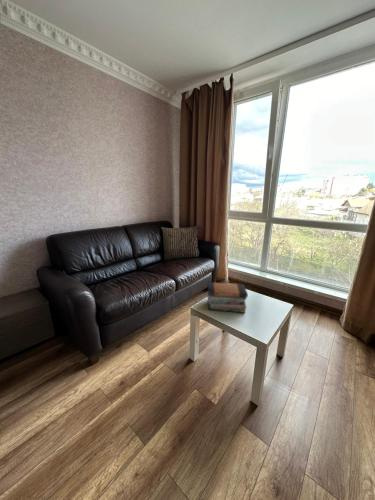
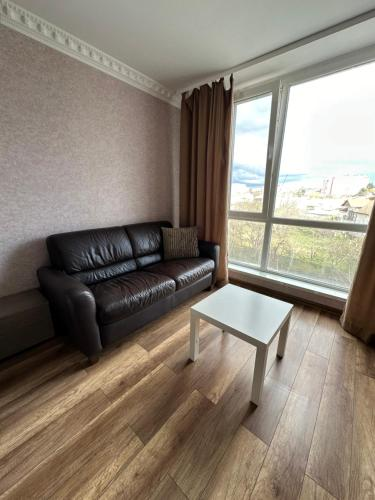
- book stack [206,281,249,314]
